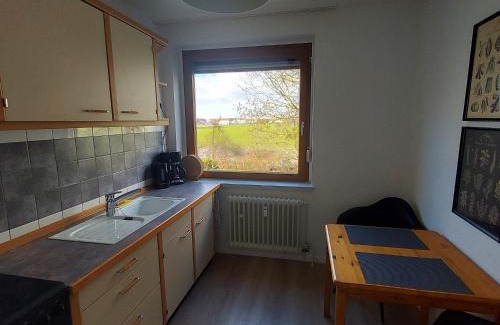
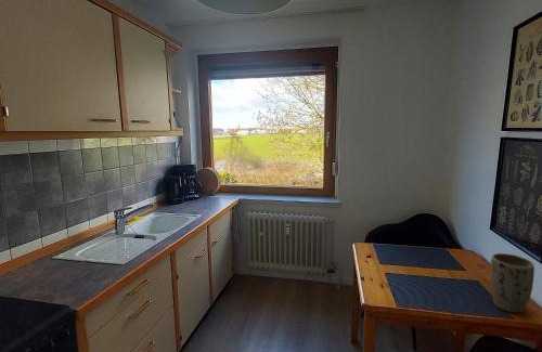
+ plant pot [489,252,535,314]
